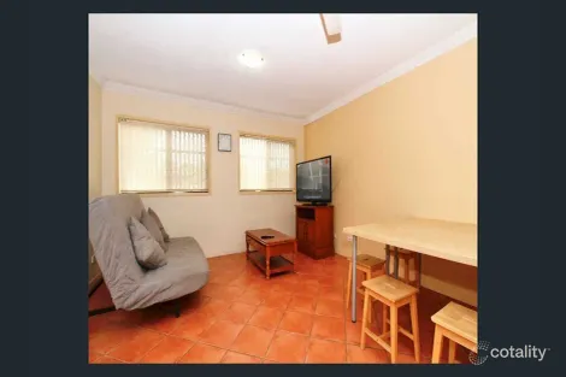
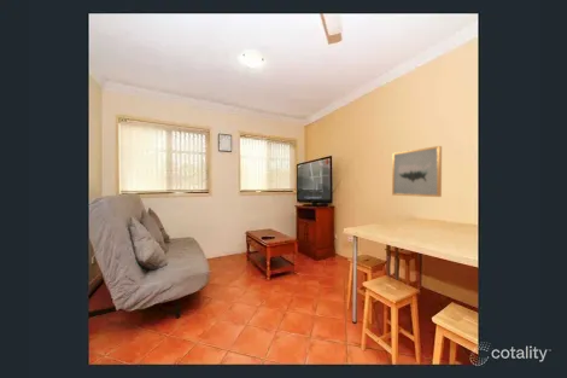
+ wall art [391,145,443,198]
